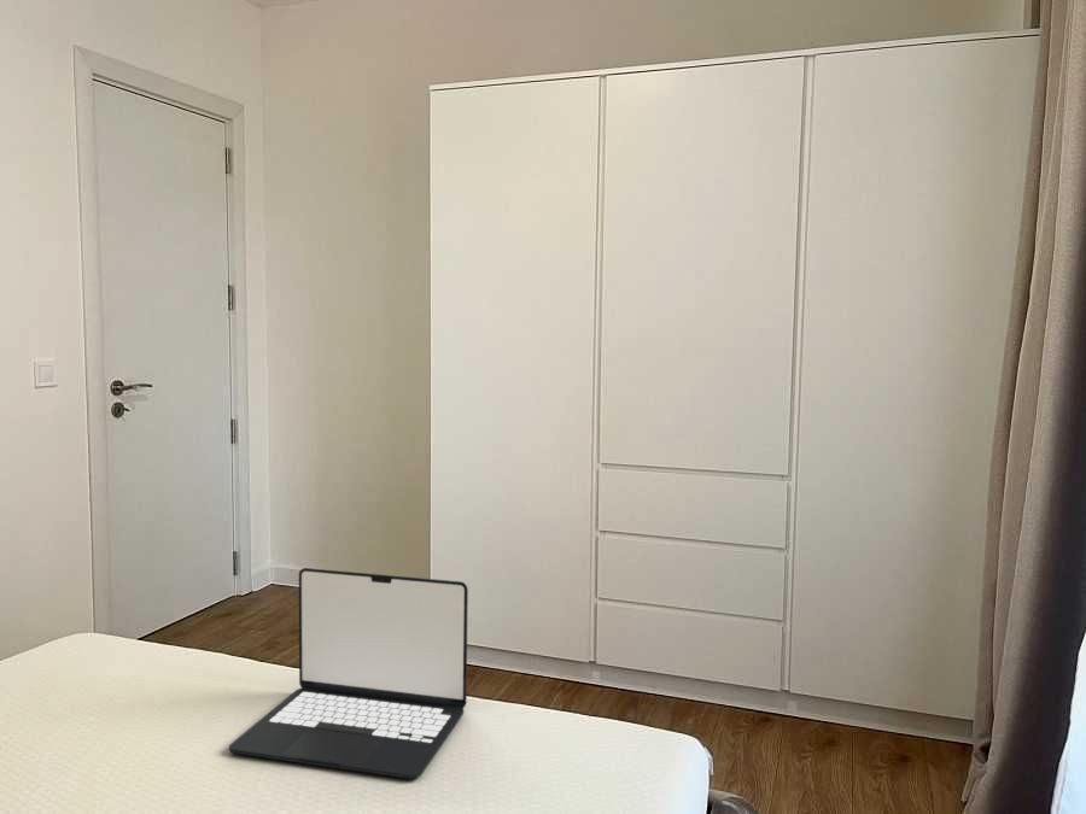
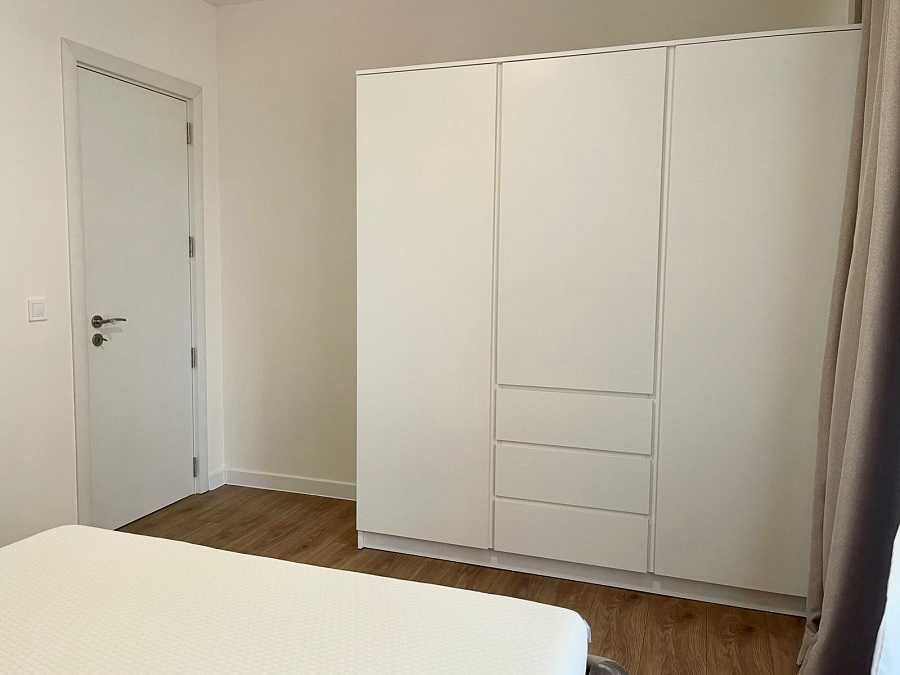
- laptop [228,567,469,780]
